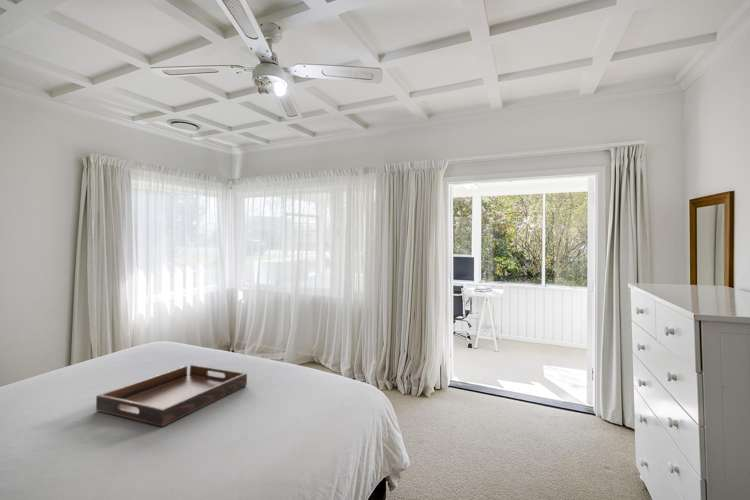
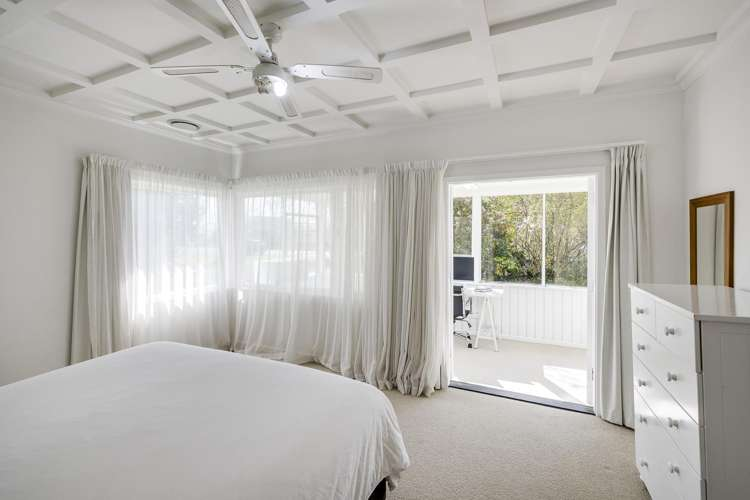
- serving tray [95,364,248,428]
